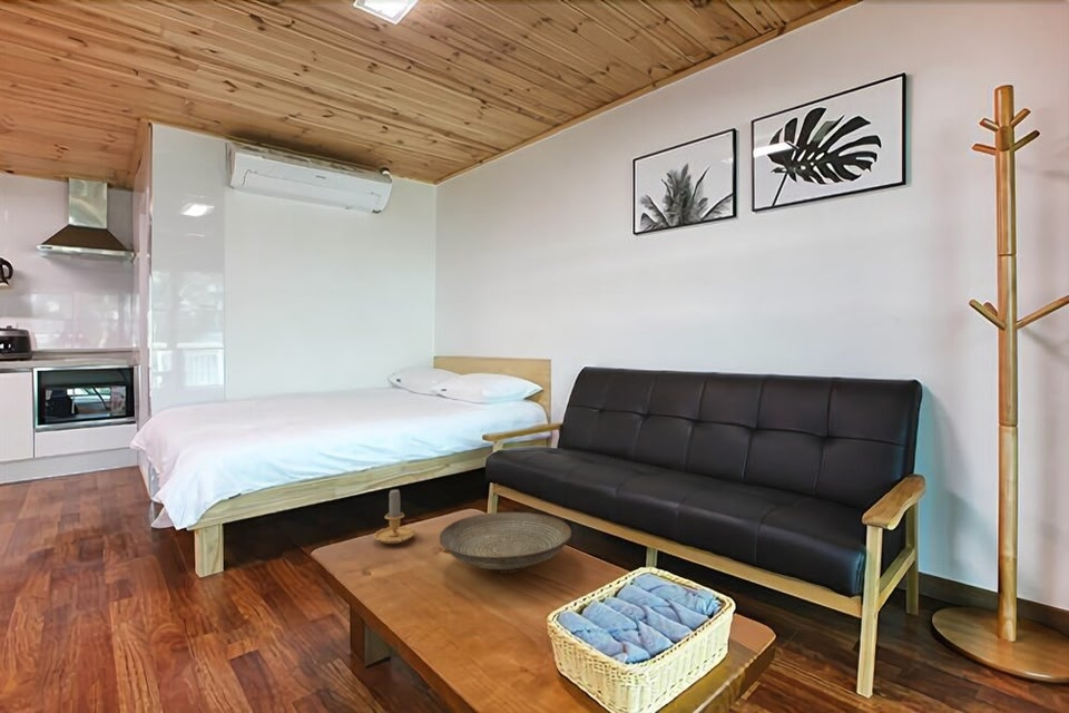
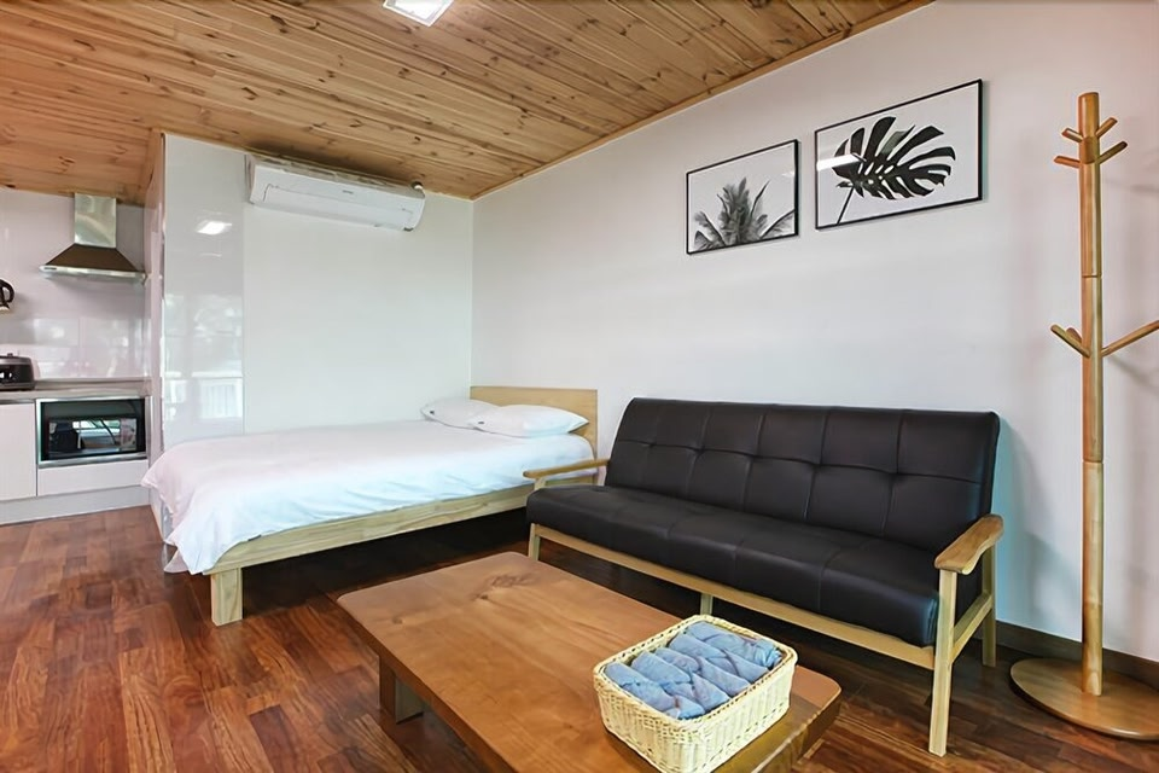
- candle [373,489,416,545]
- decorative bowl [438,511,572,575]
